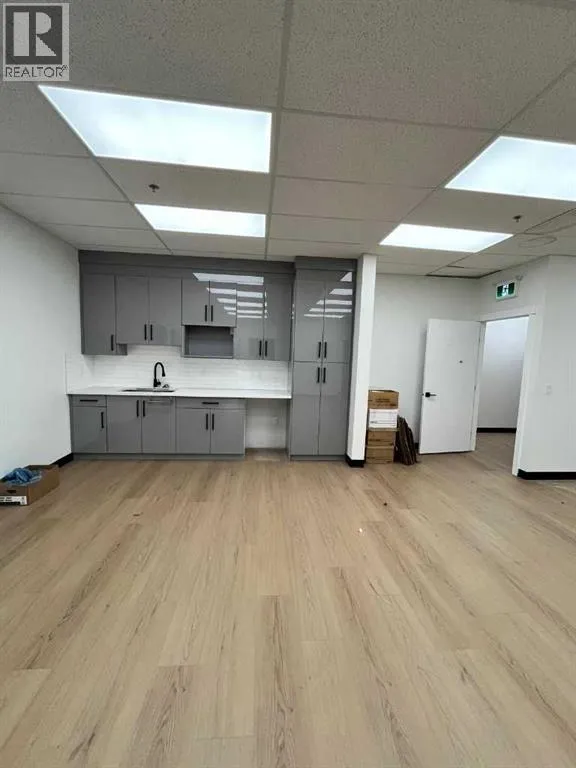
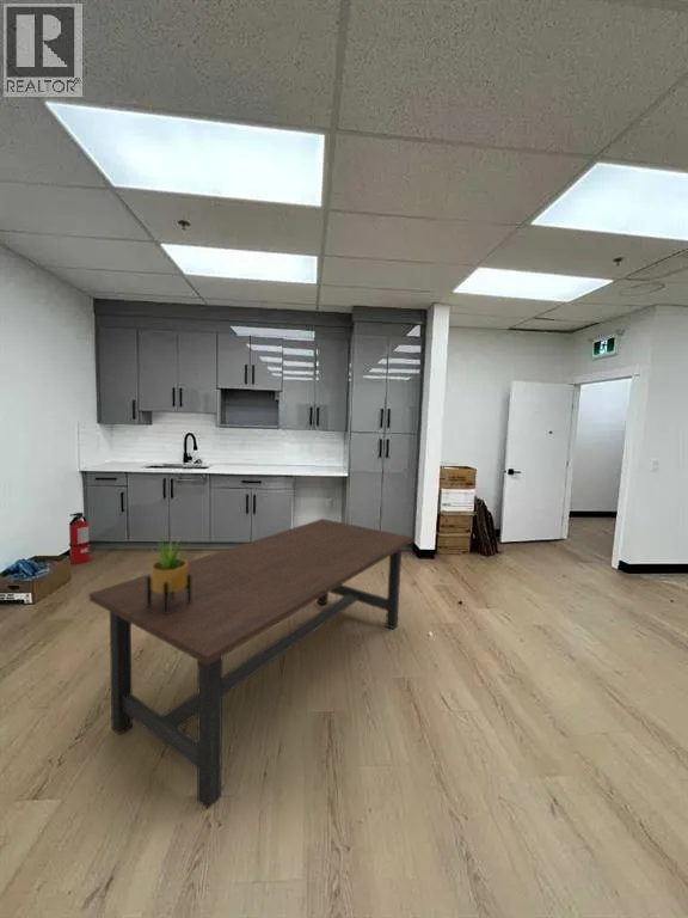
+ potted plant [146,534,191,613]
+ dining table [88,518,414,810]
+ fire extinguisher [68,512,94,565]
